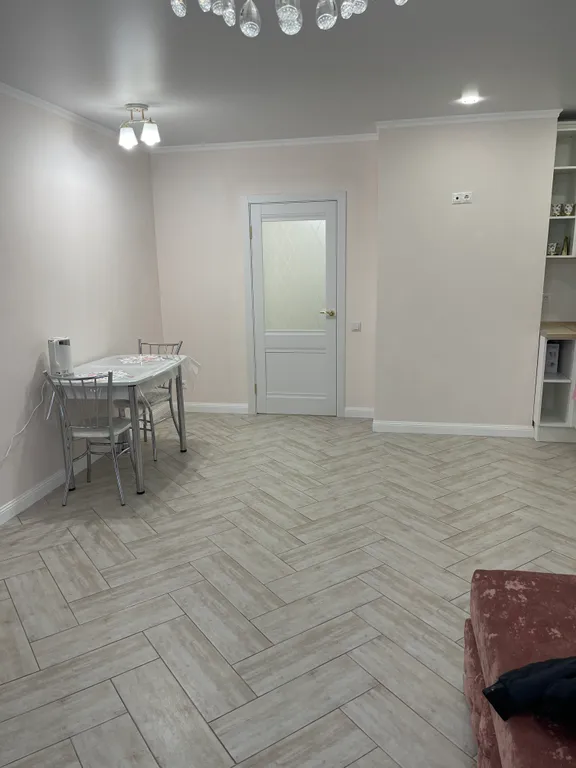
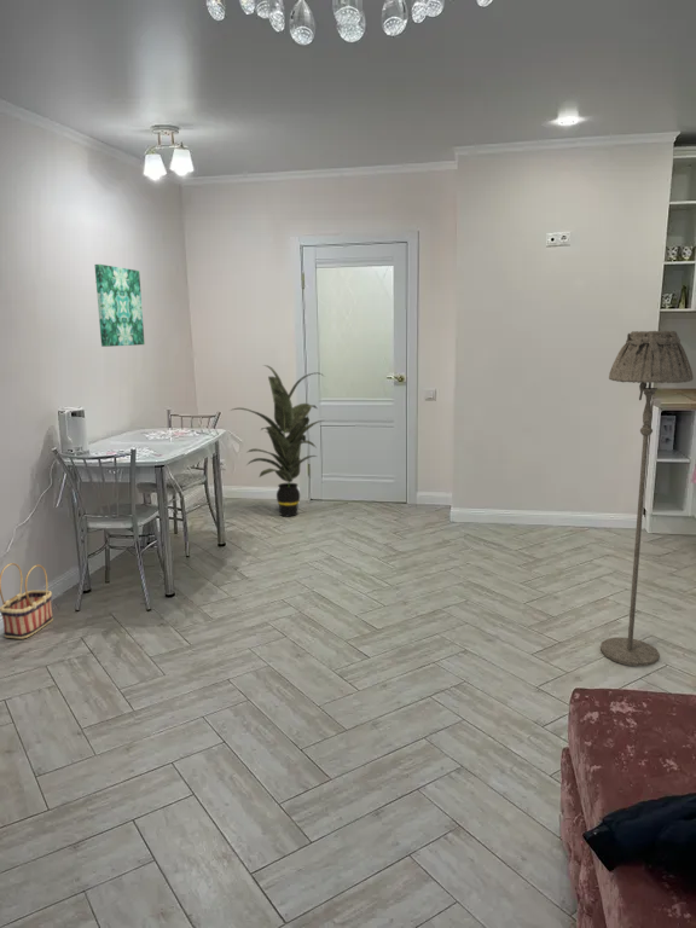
+ wall art [93,263,146,348]
+ floor lamp [599,330,695,667]
+ basket [0,562,54,640]
+ indoor plant [228,364,326,517]
